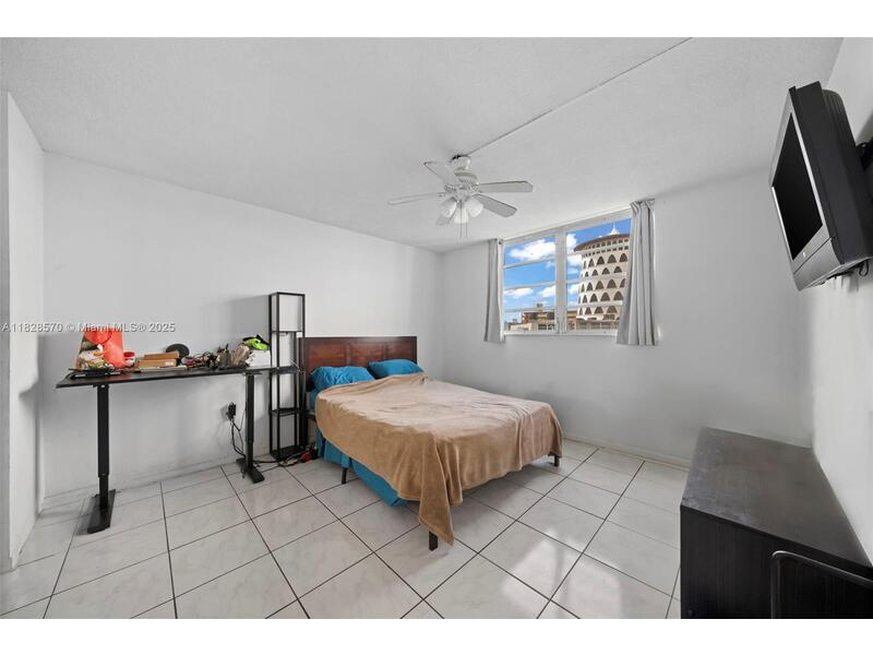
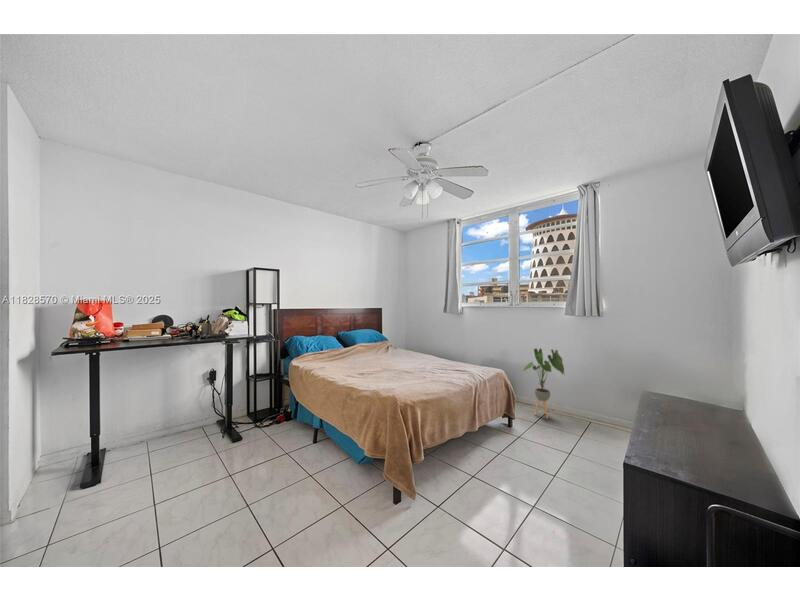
+ house plant [522,347,567,420]
